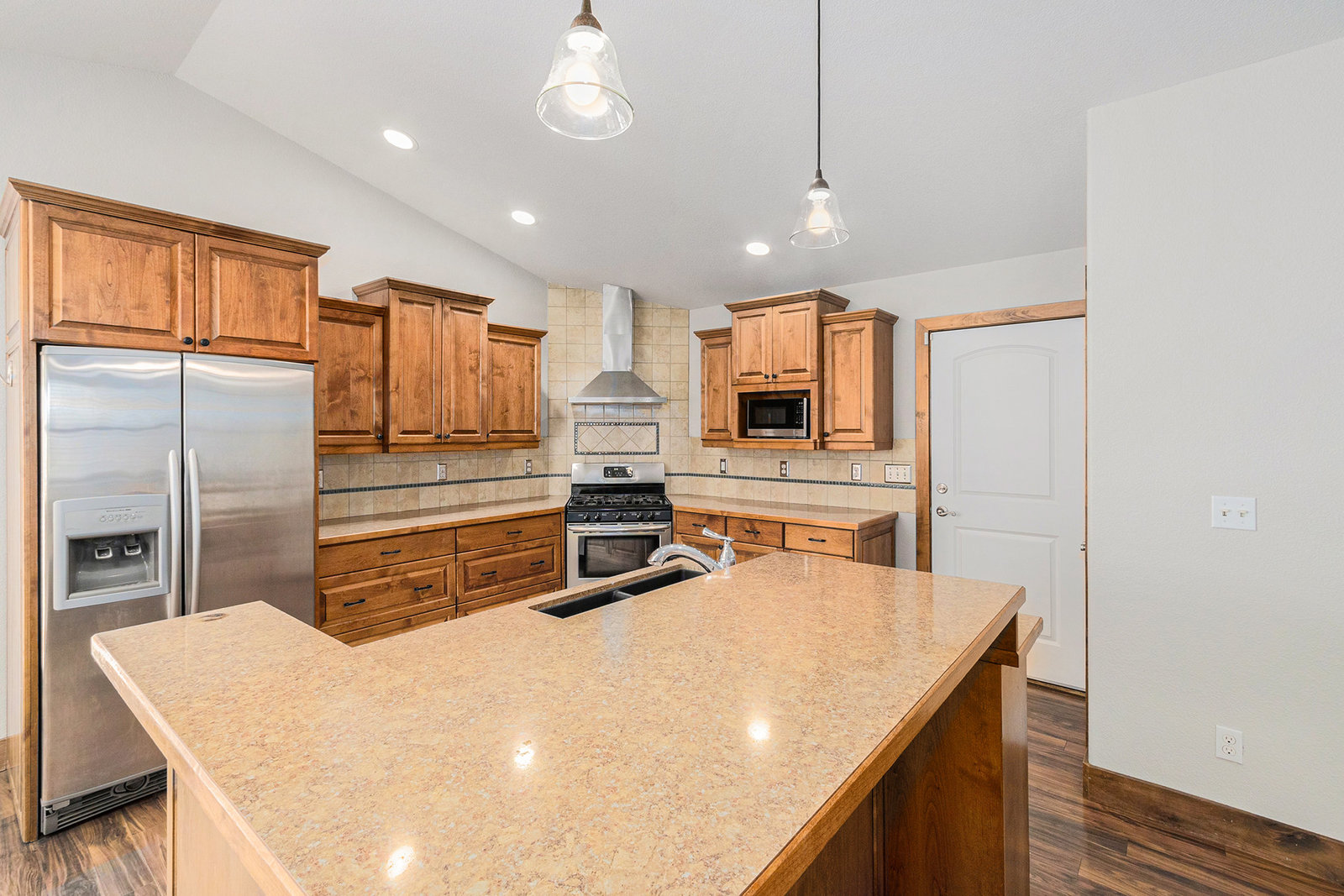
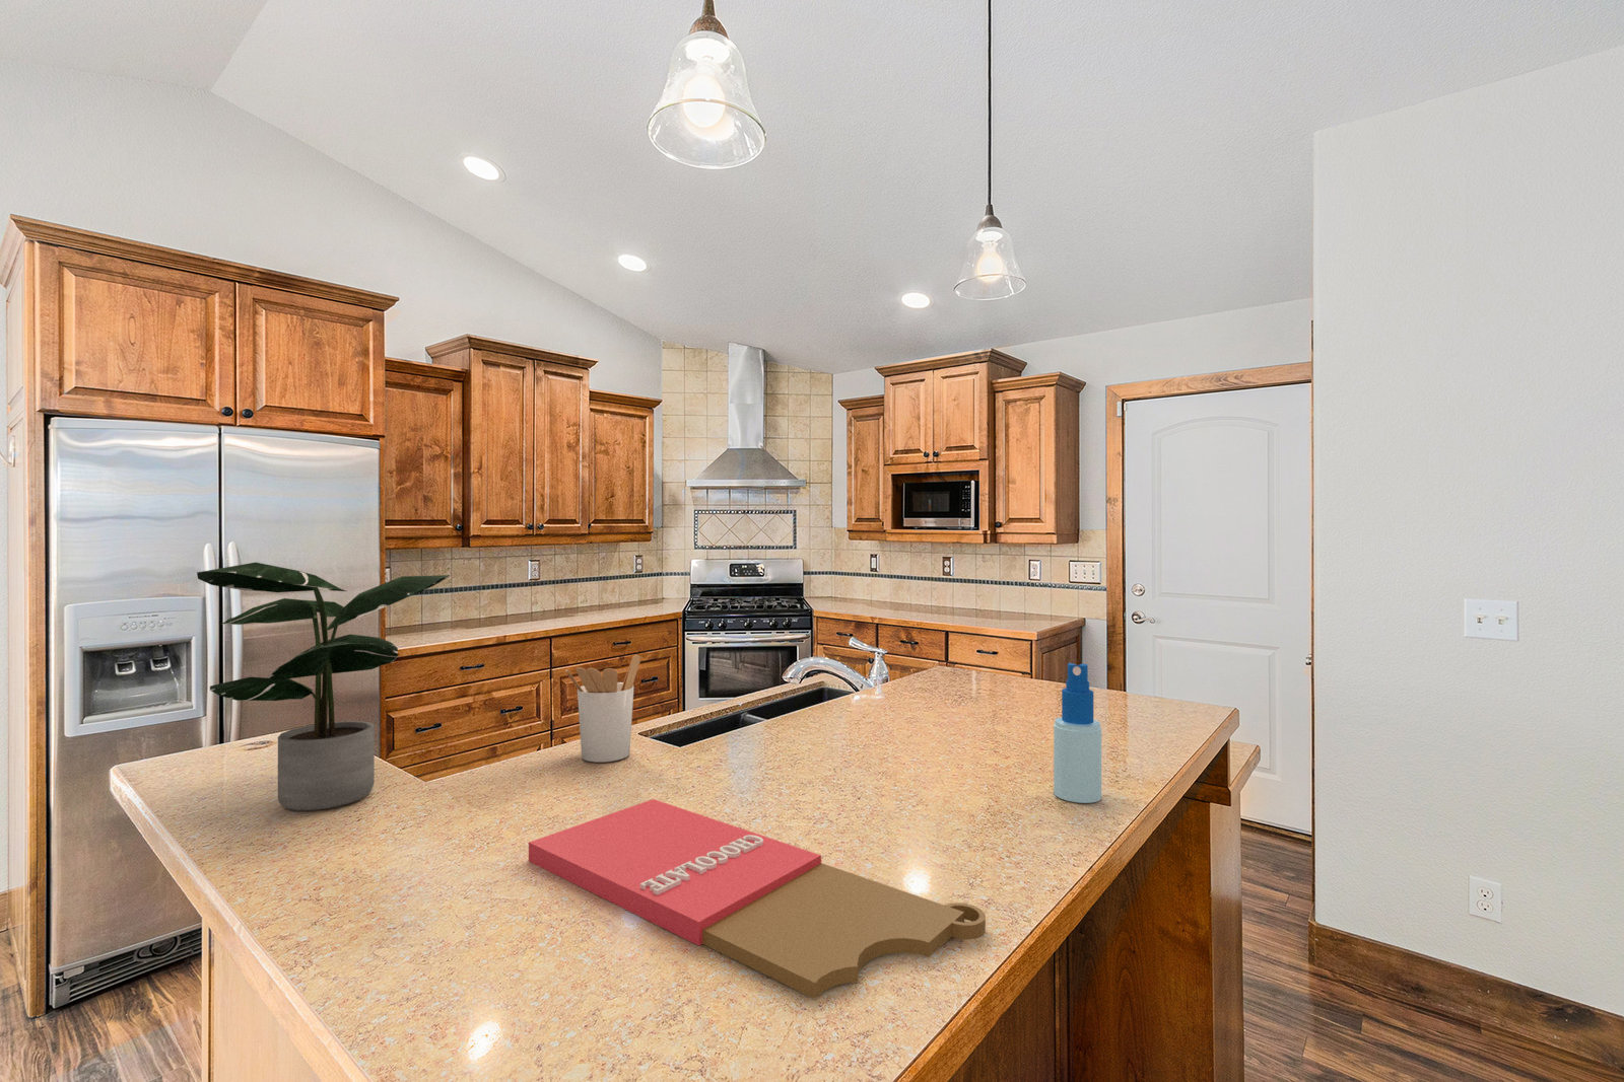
+ potted plant [196,560,452,812]
+ cutting board [528,798,986,1000]
+ utensil holder [564,653,642,763]
+ spray bottle [1052,662,1102,804]
